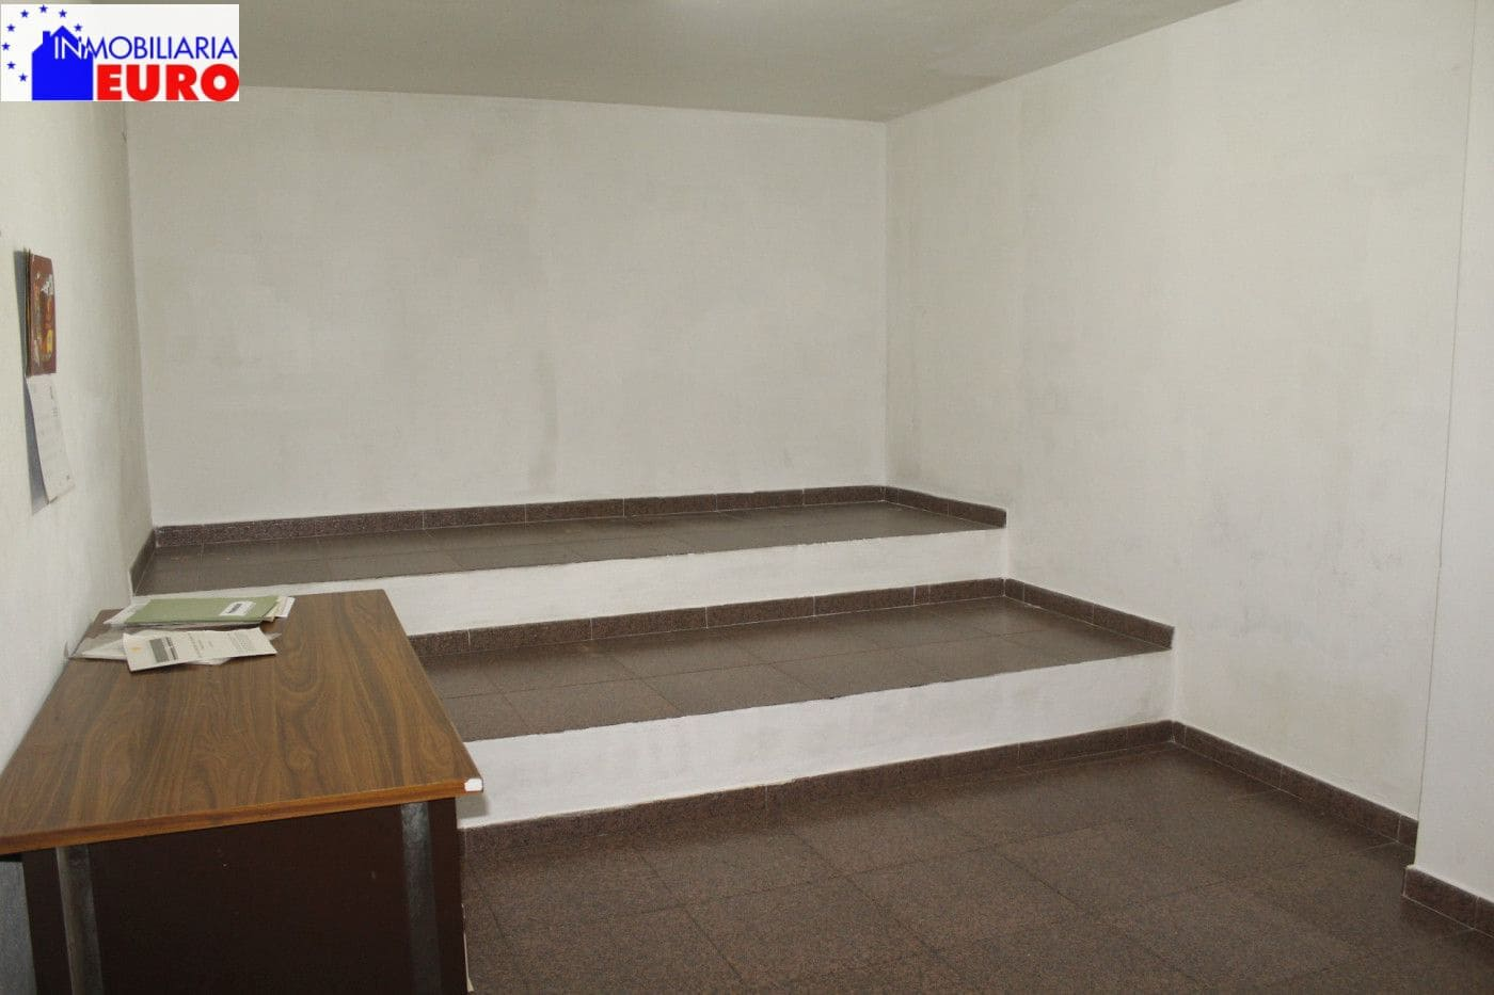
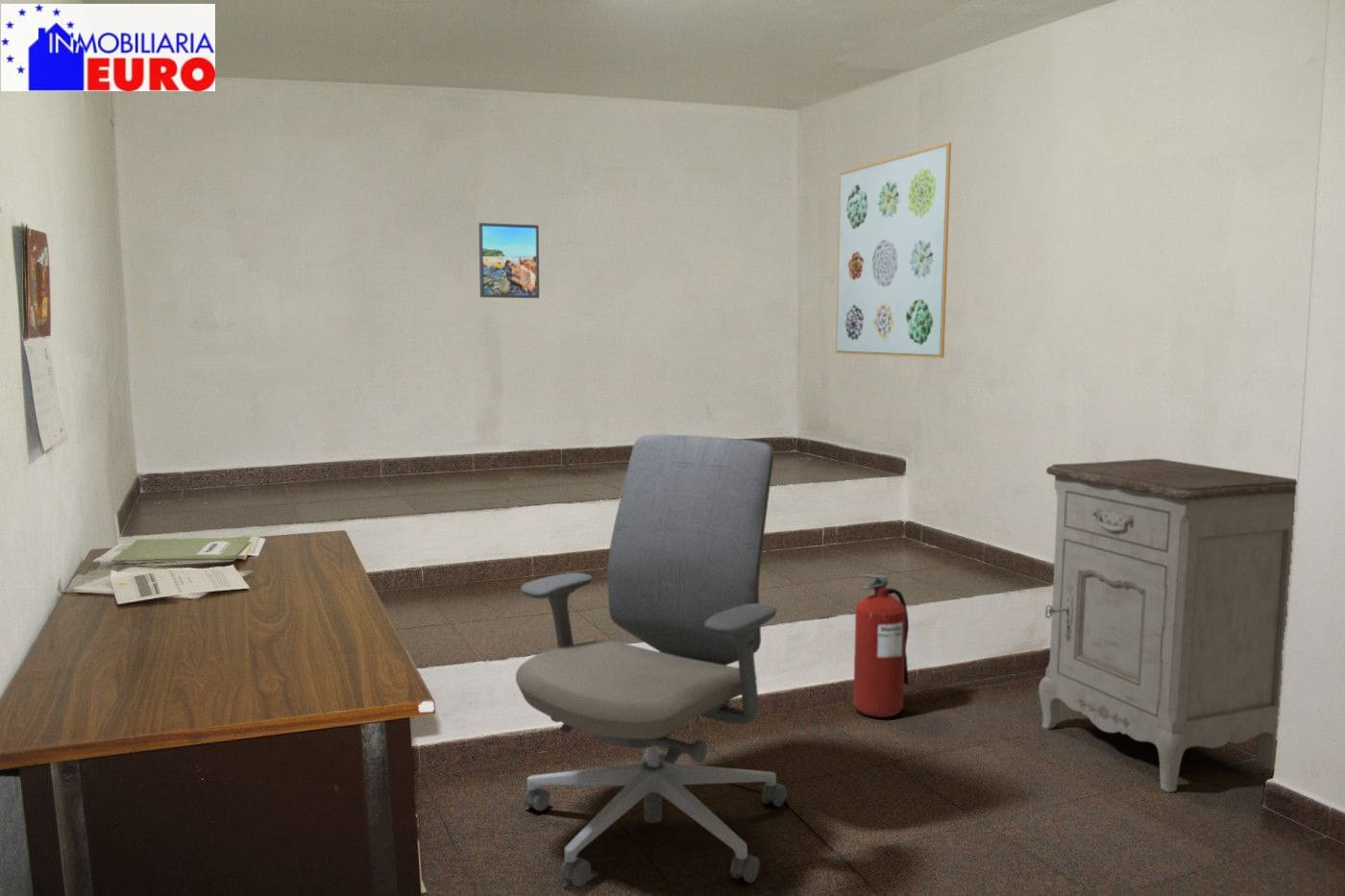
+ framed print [478,222,540,299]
+ cabinet [1038,458,1298,793]
+ office chair [515,434,788,887]
+ wall art [835,141,952,359]
+ fire extinguisher [852,572,910,718]
